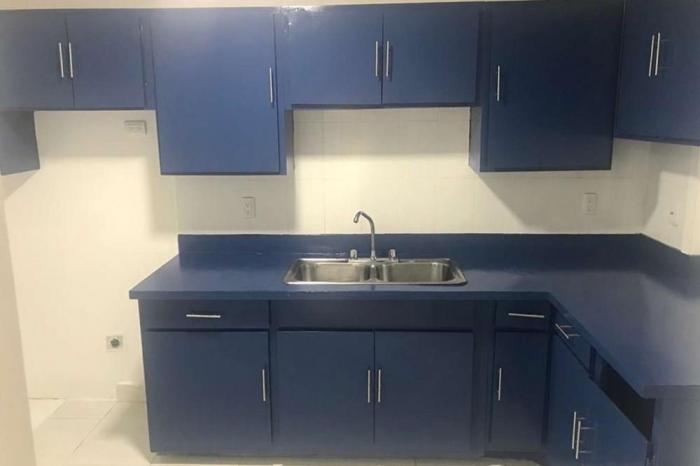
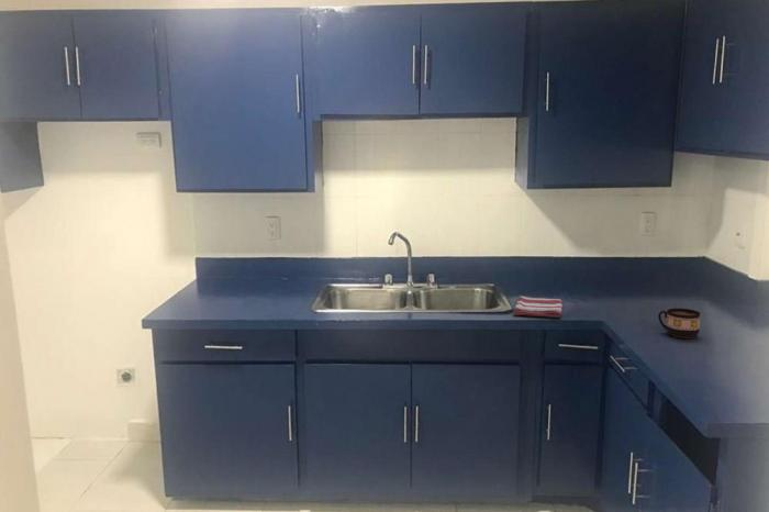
+ dish towel [513,296,564,319]
+ cup [657,308,701,340]
